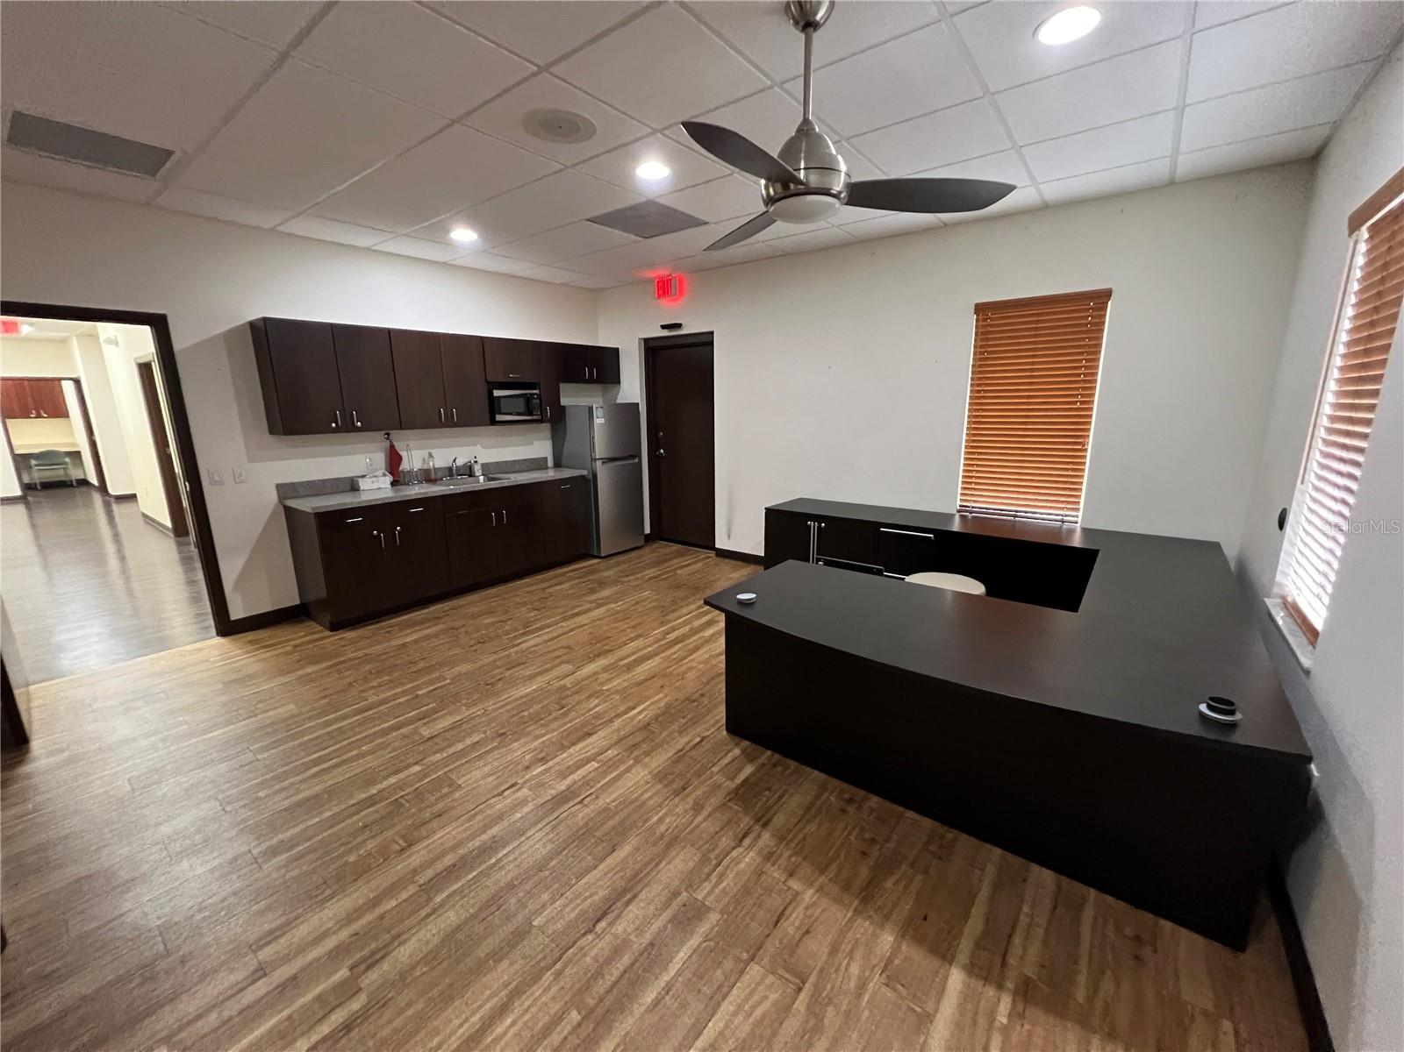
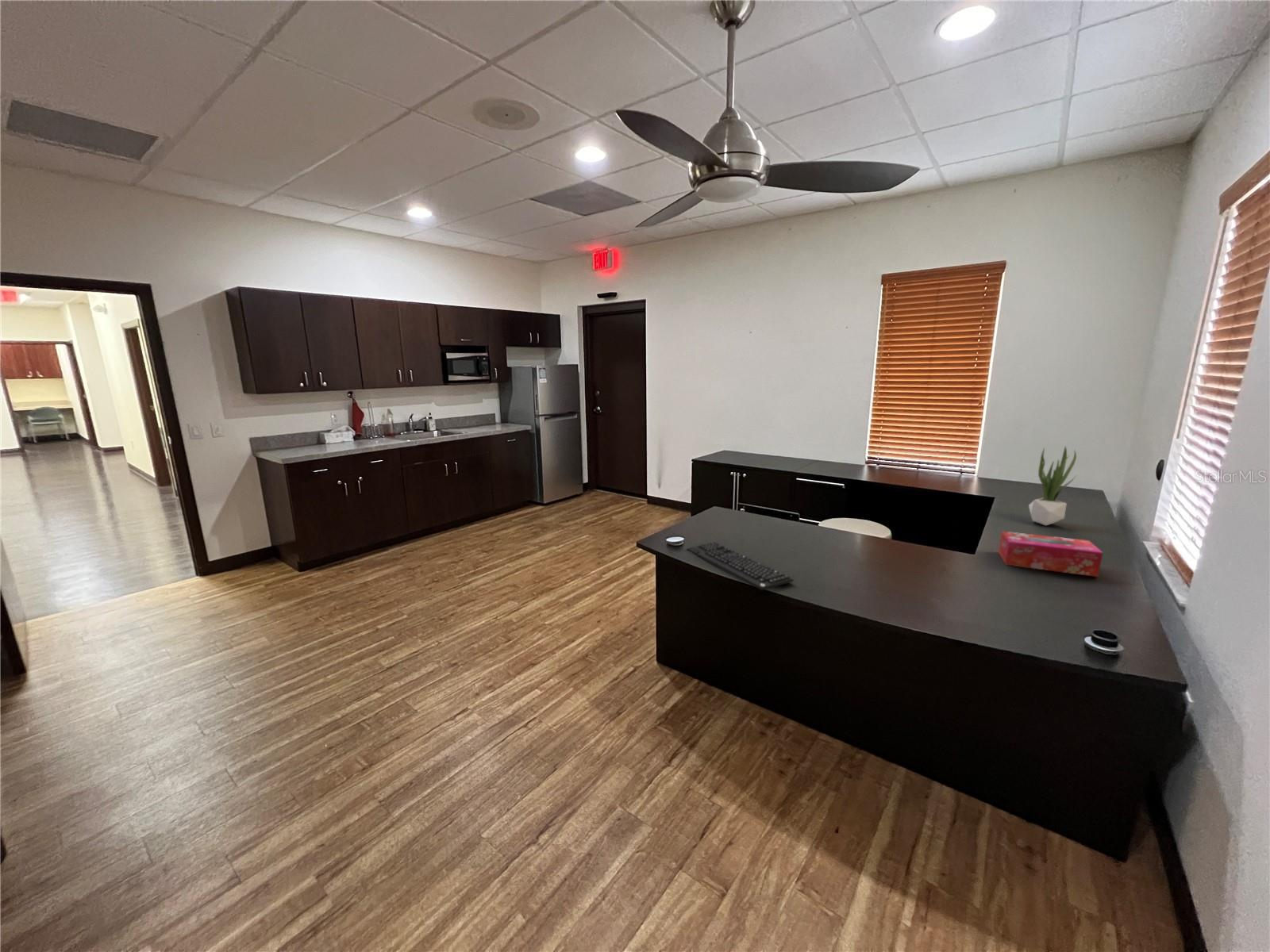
+ tissue box [998,531,1103,578]
+ keyboard [686,541,795,591]
+ potted plant [1028,445,1078,526]
